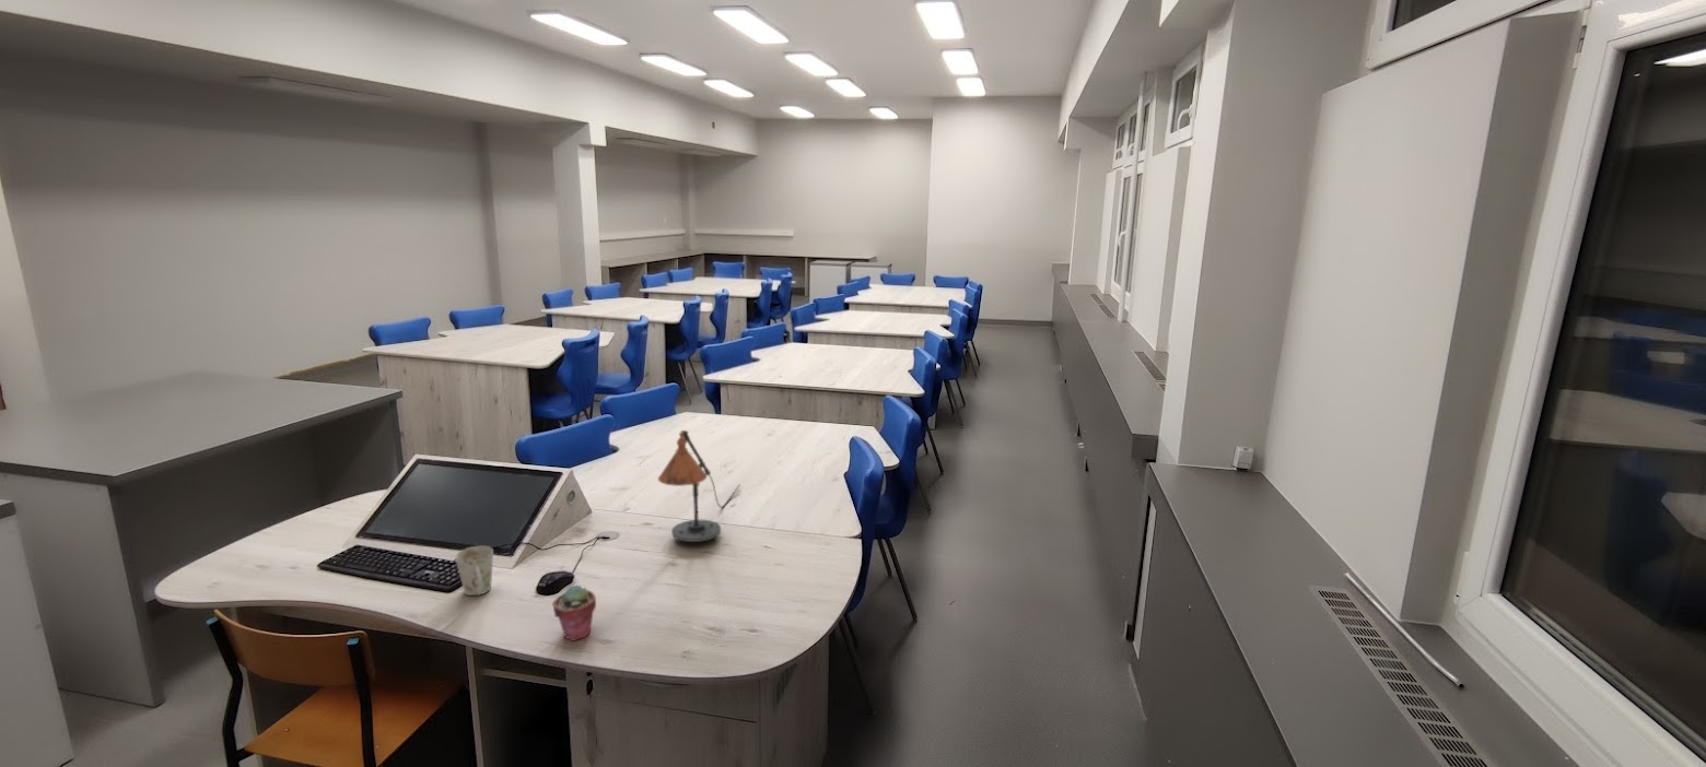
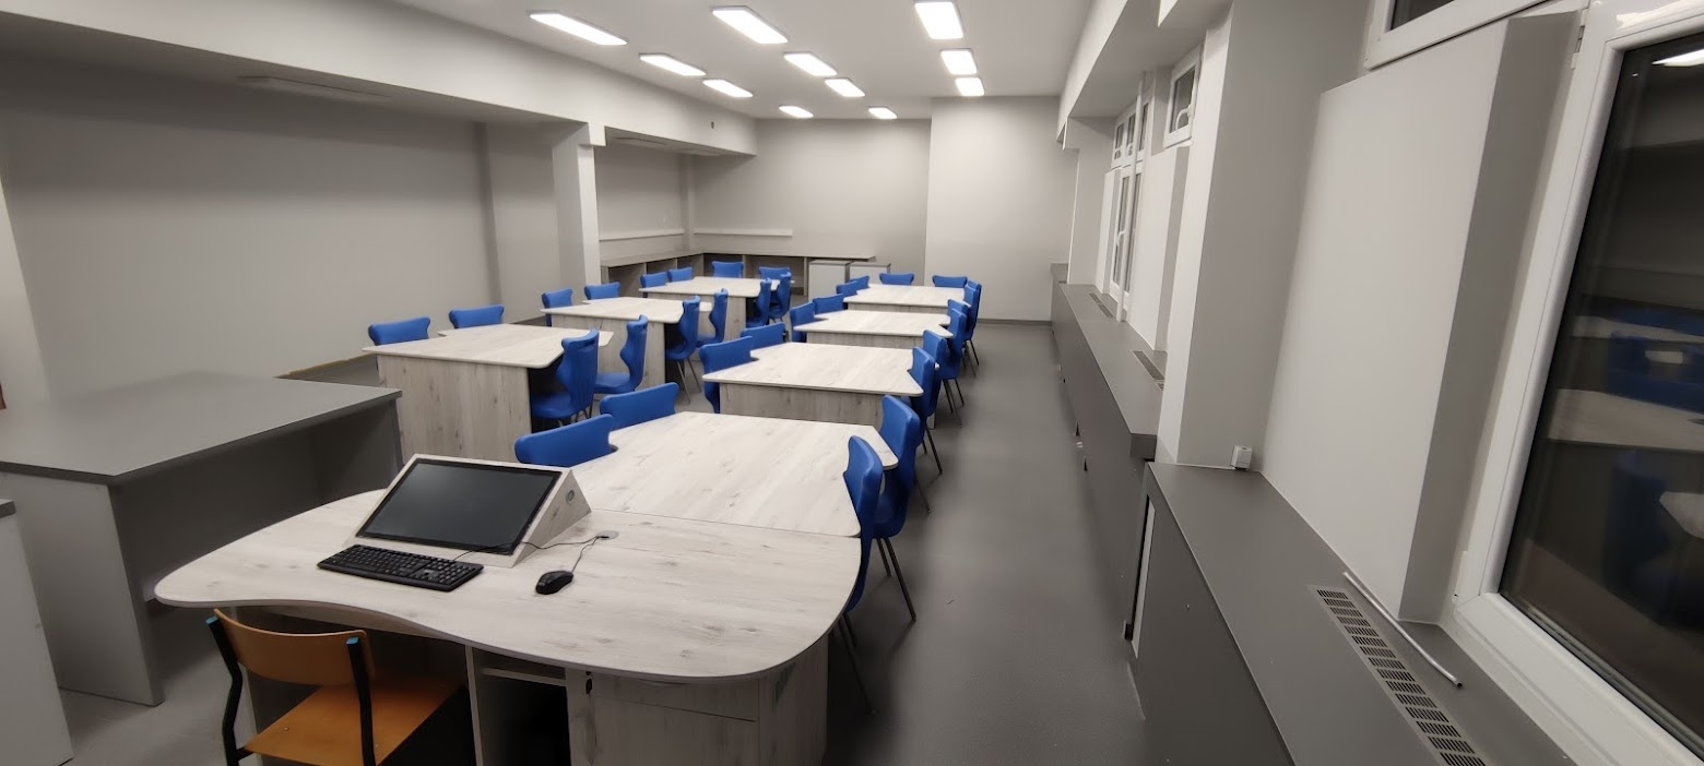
- mug [455,545,494,597]
- potted succulent [551,583,597,642]
- desk lamp [657,429,741,543]
